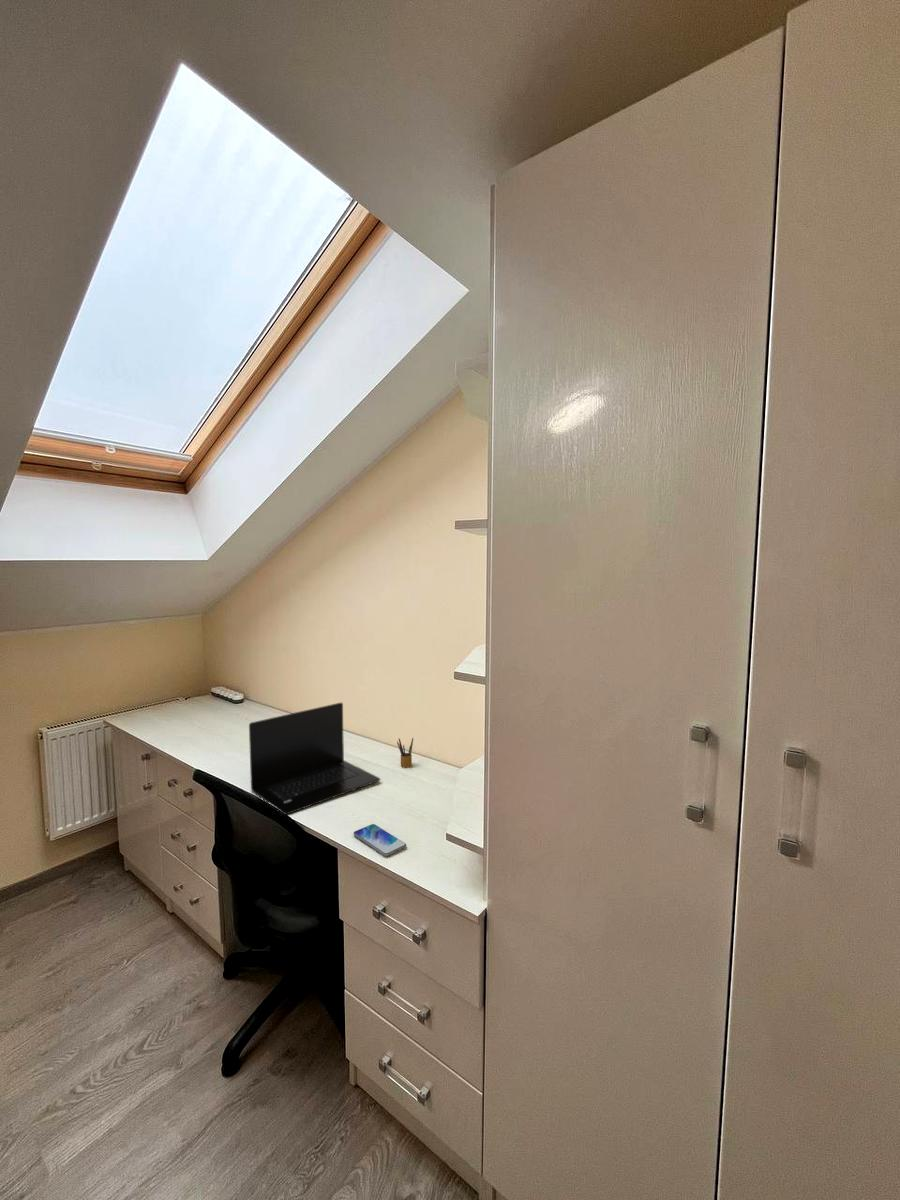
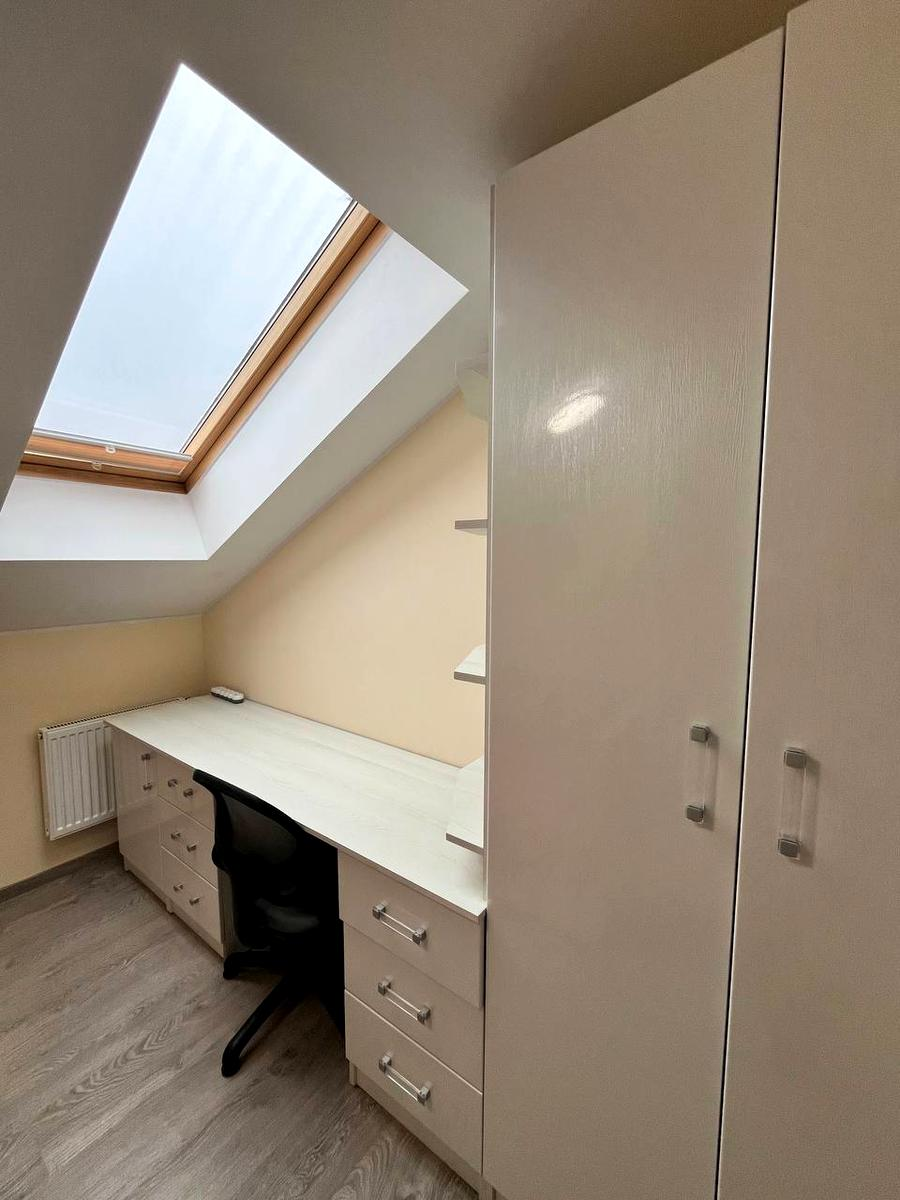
- pencil box [396,737,414,768]
- smartphone [352,823,407,857]
- laptop [248,702,381,816]
